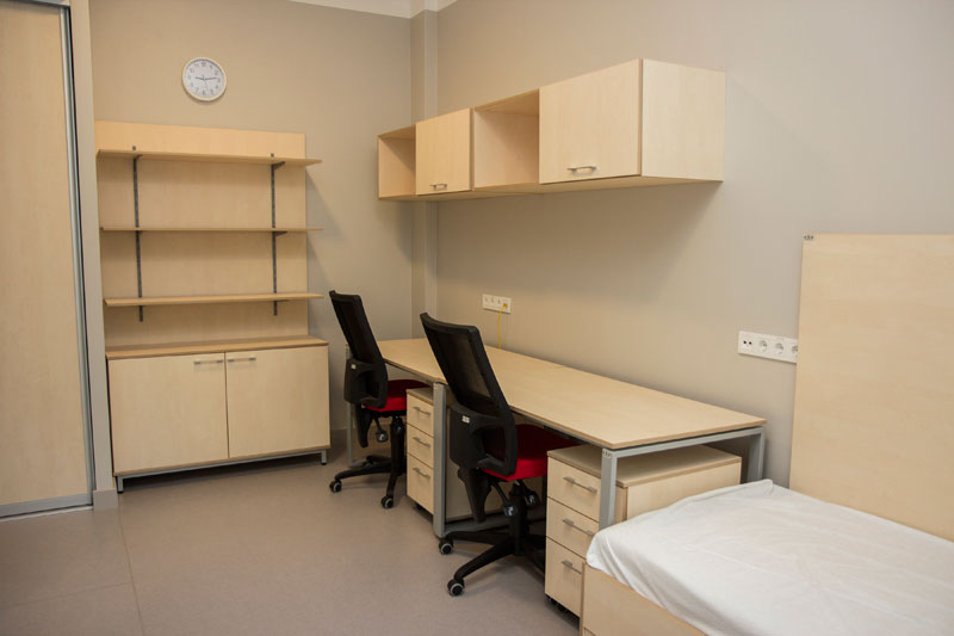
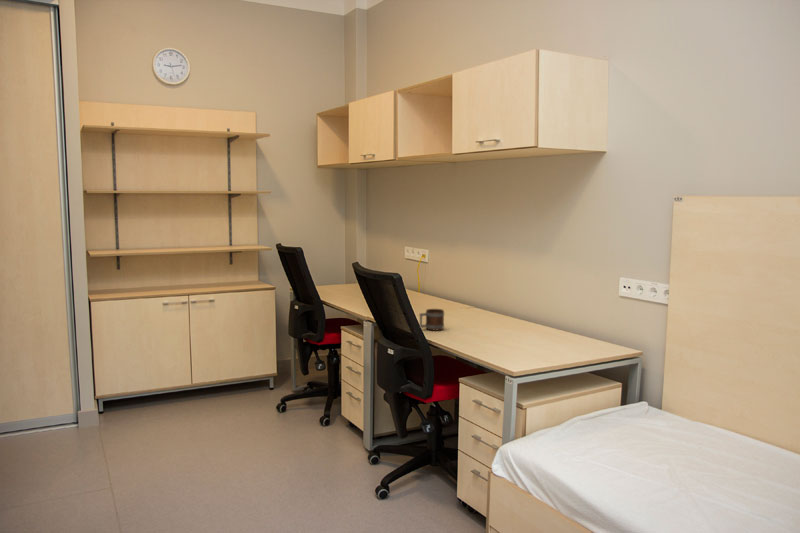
+ mug [418,308,445,332]
